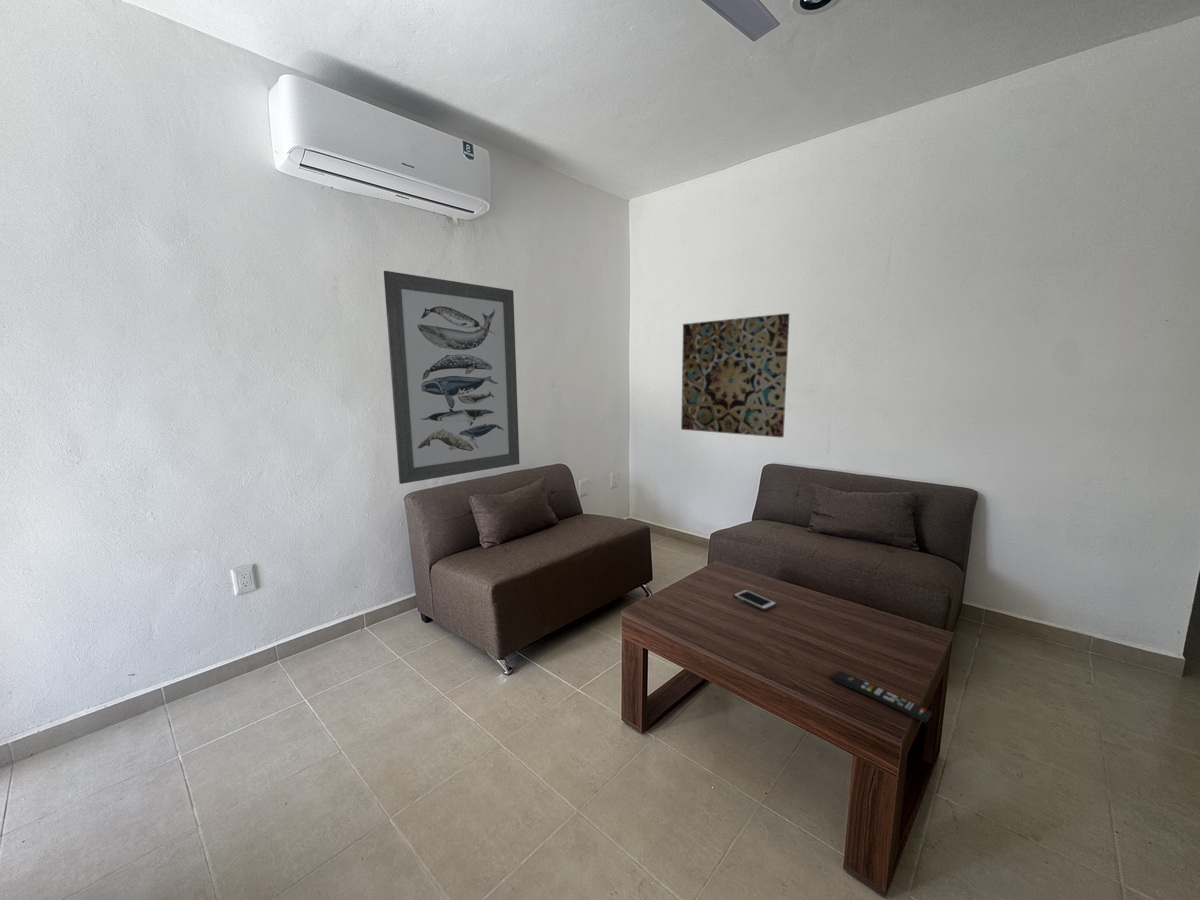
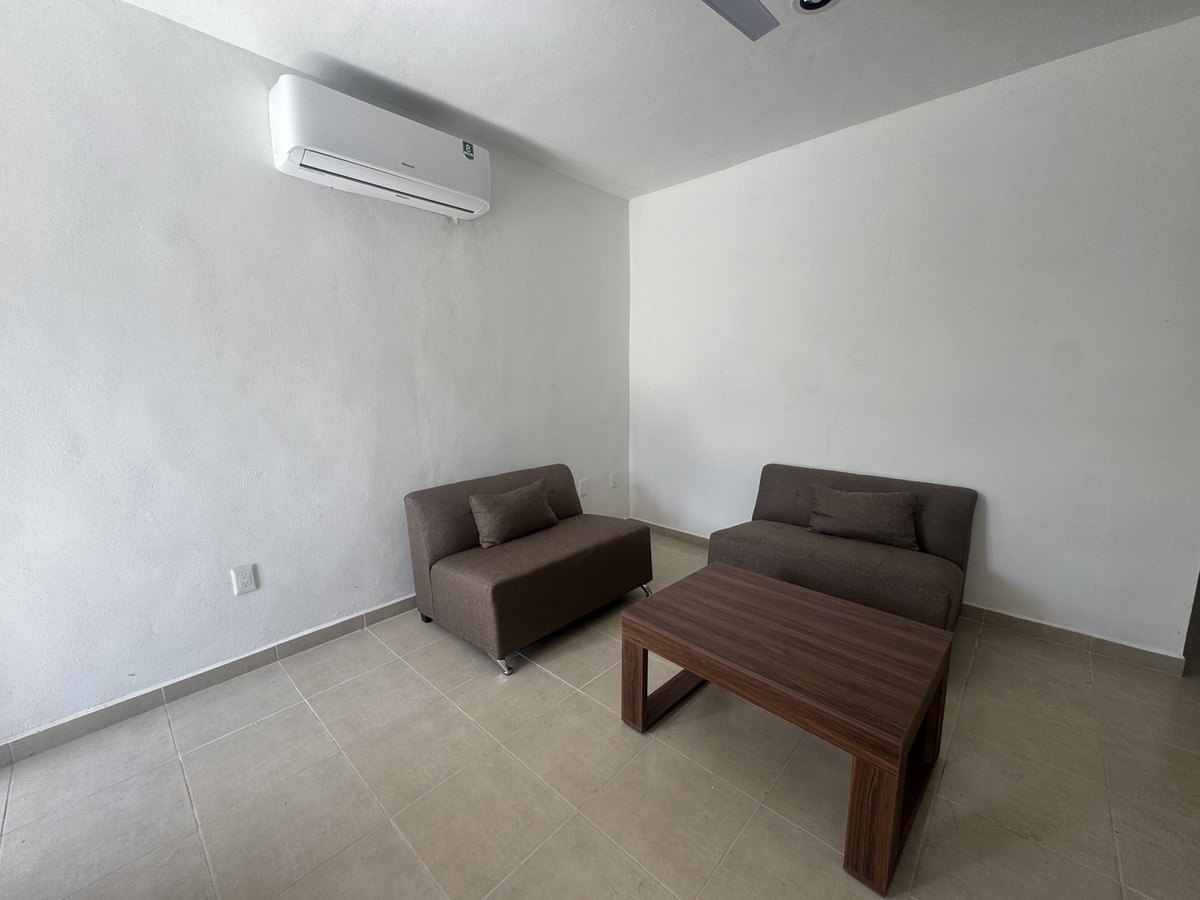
- remote control [831,670,933,724]
- cell phone [733,589,777,611]
- wall art [680,312,790,438]
- wall art [383,270,520,485]
